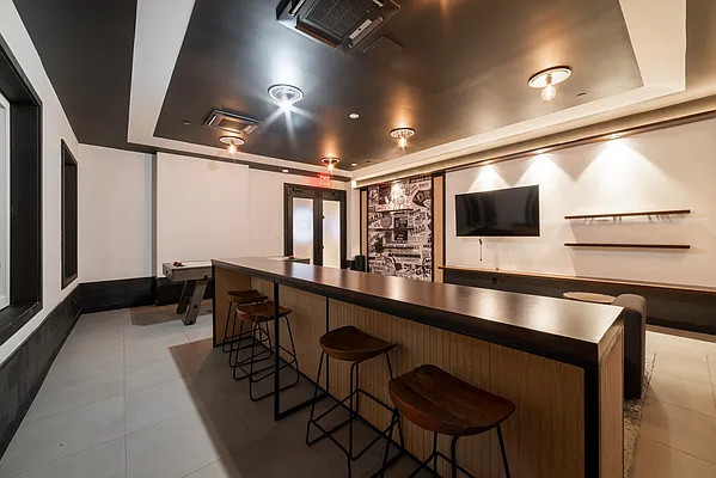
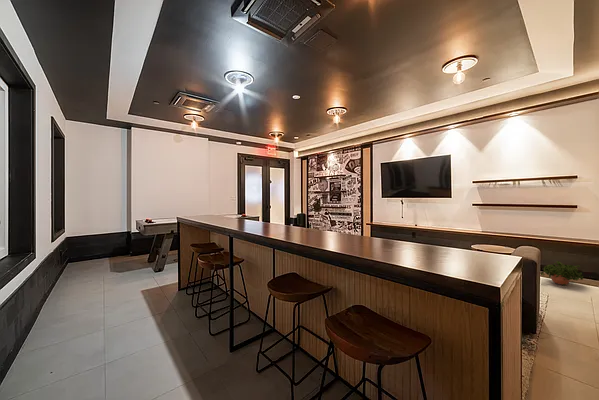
+ potted plant [540,260,585,288]
